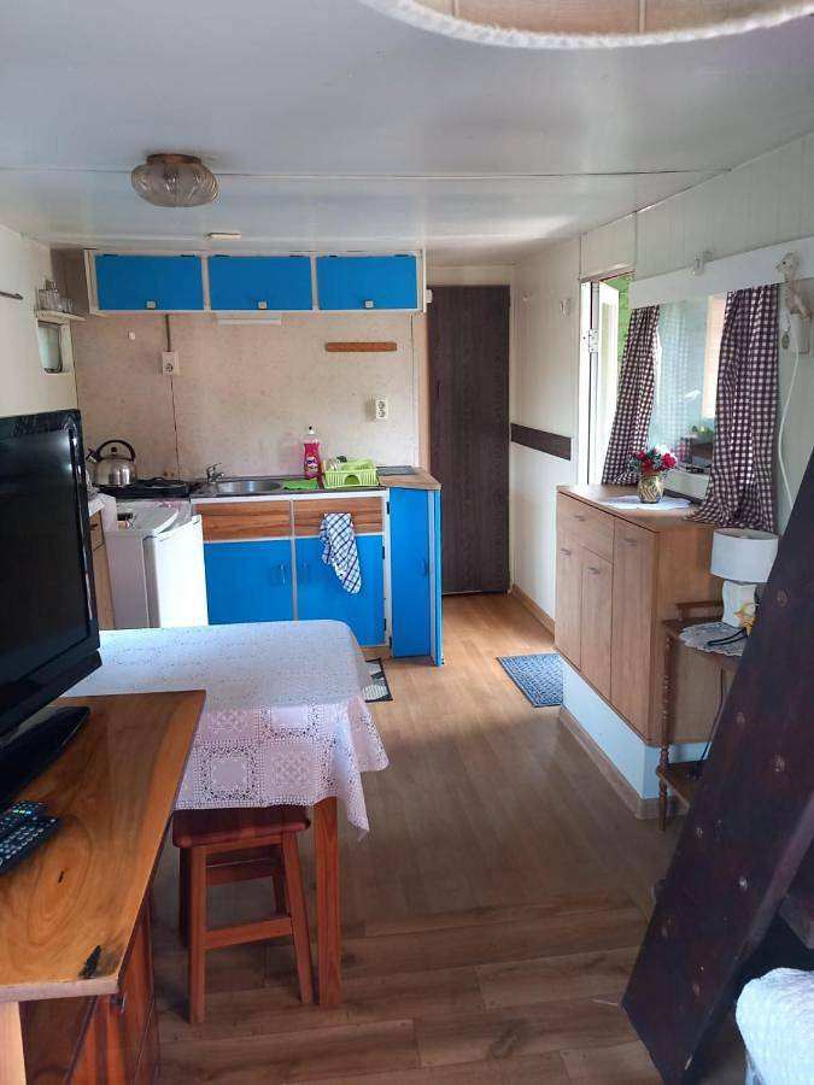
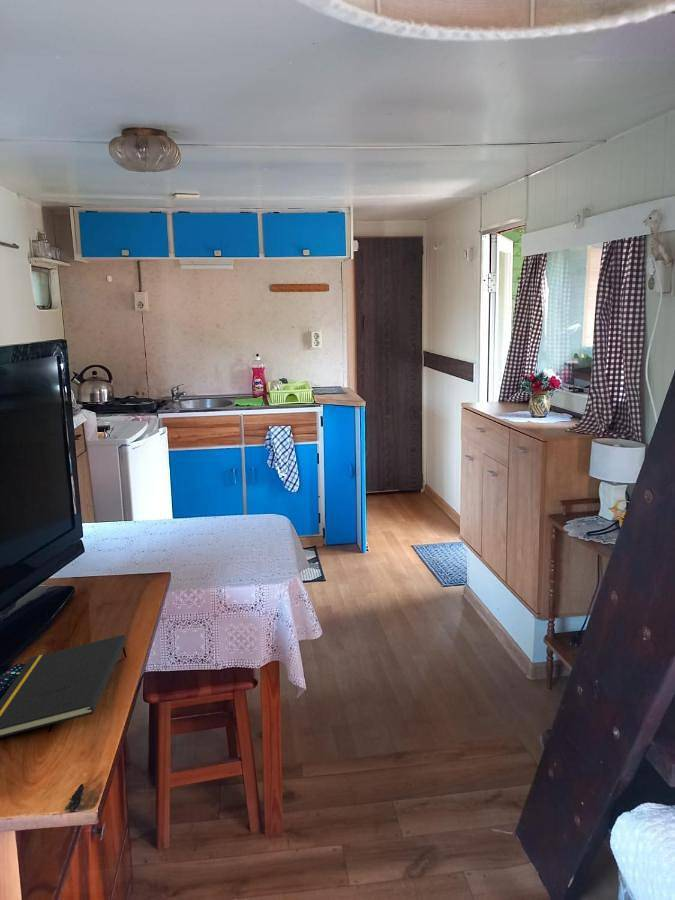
+ notepad [0,634,128,738]
